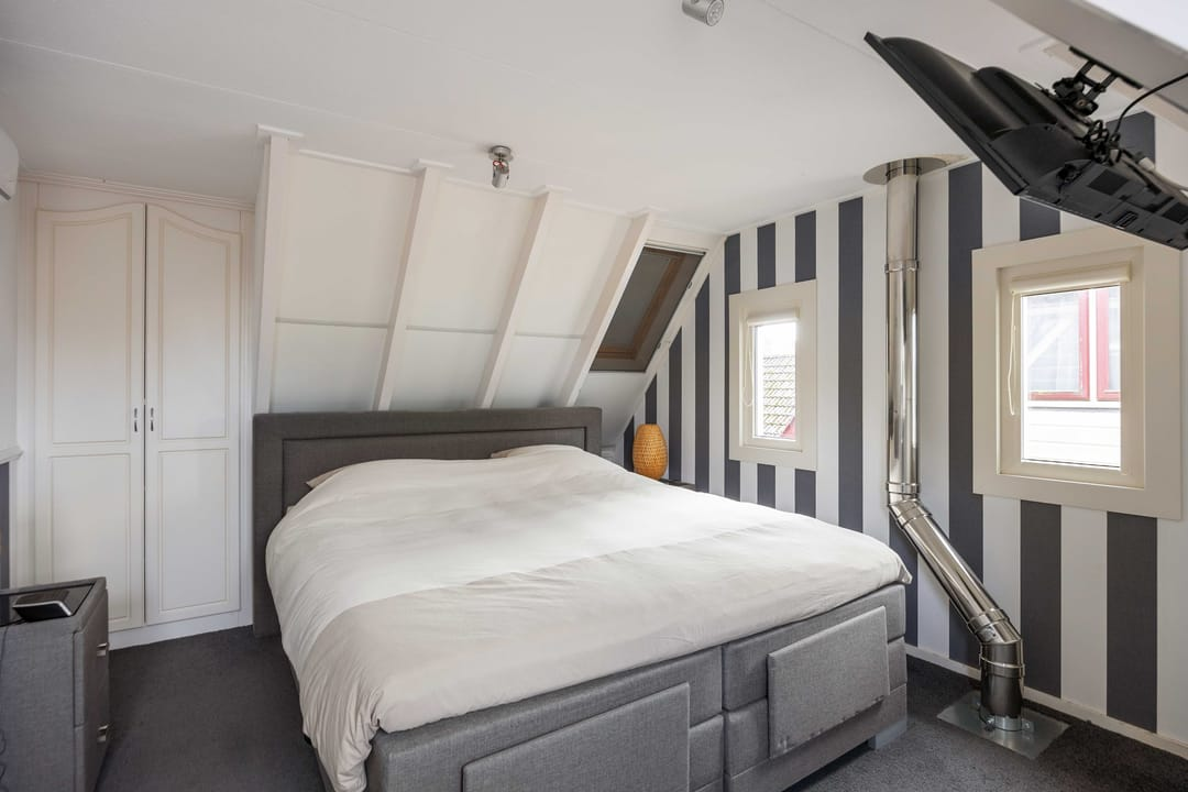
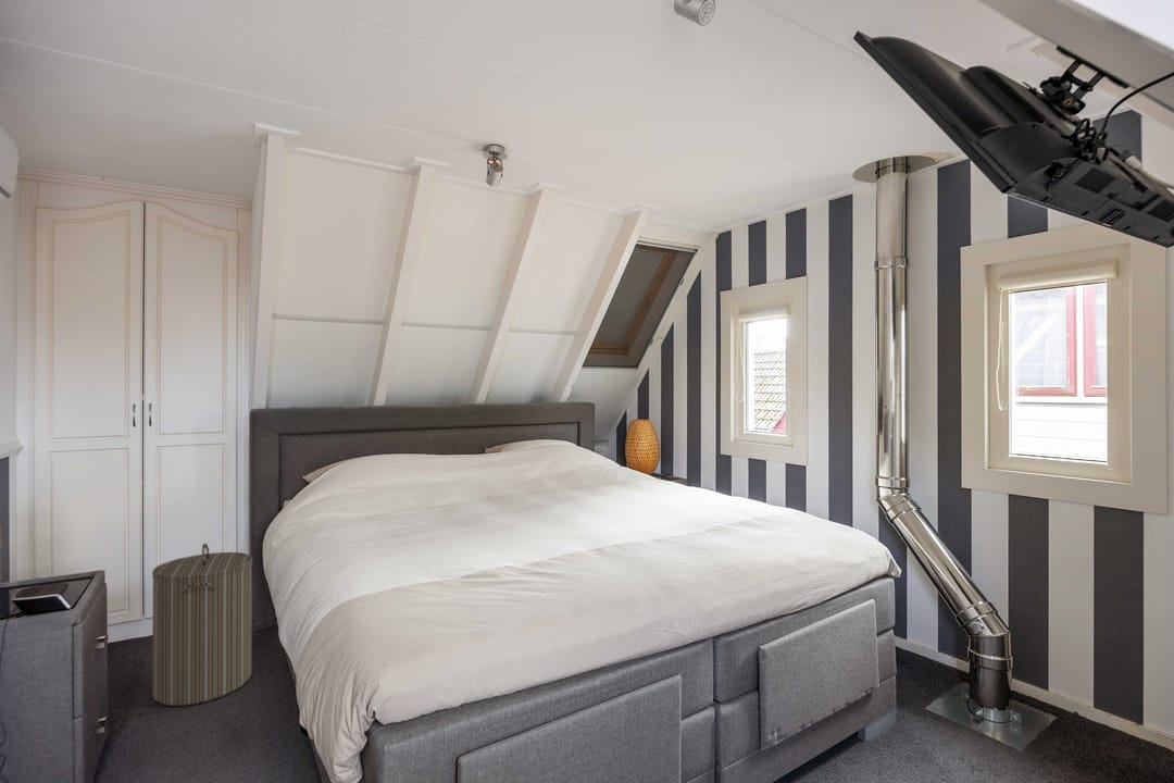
+ laundry hamper [151,542,253,707]
